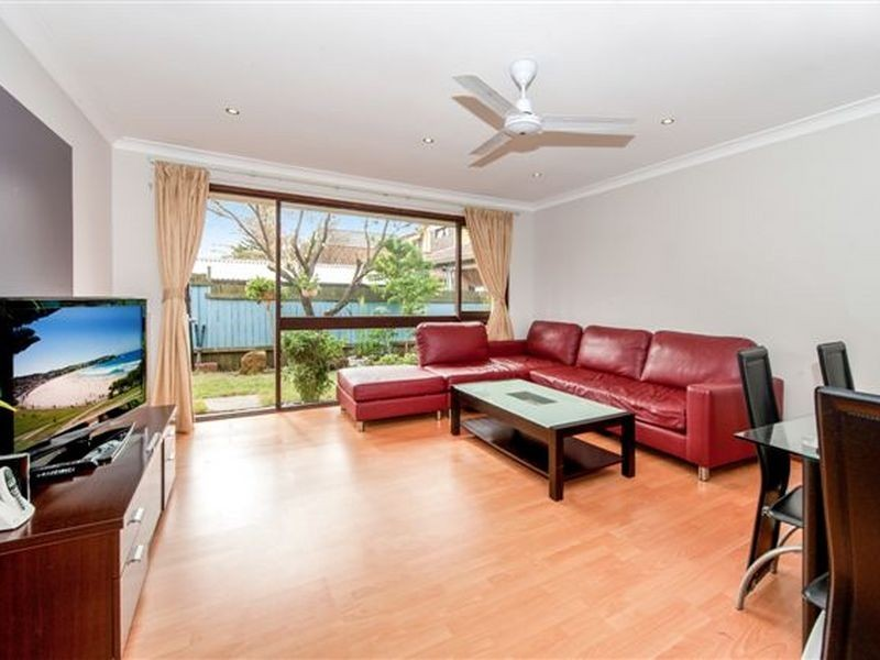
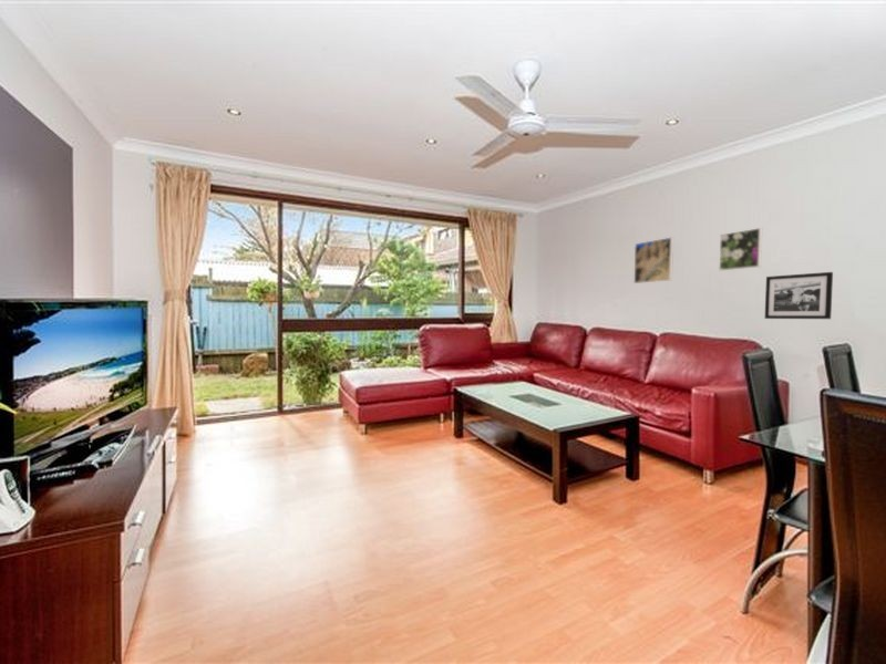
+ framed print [718,227,763,271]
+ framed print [633,237,674,284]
+ picture frame [764,271,834,320]
